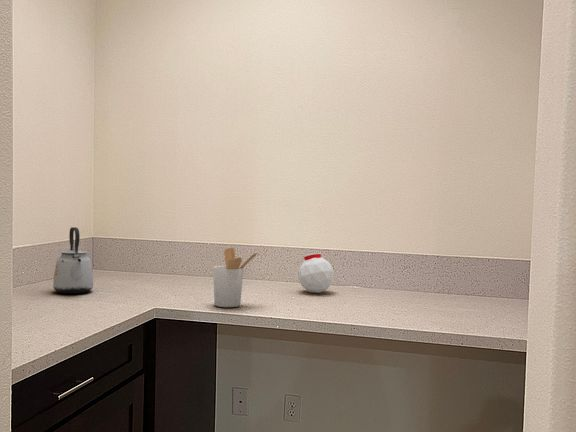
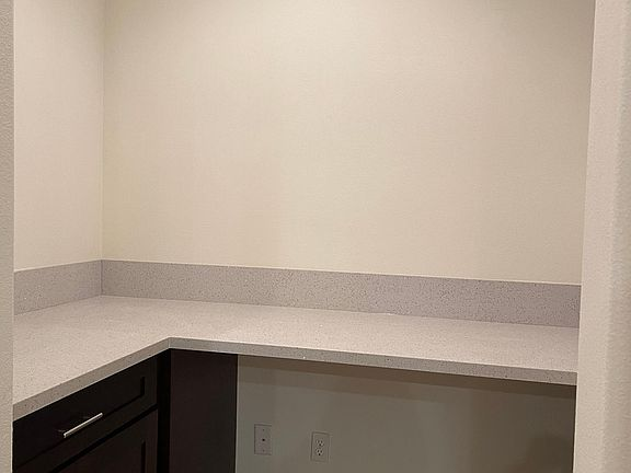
- utensil holder [212,247,260,308]
- jar [297,252,335,294]
- kettle [52,226,94,294]
